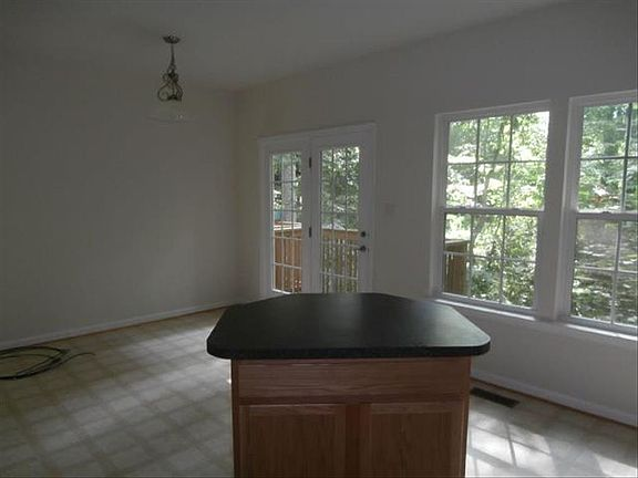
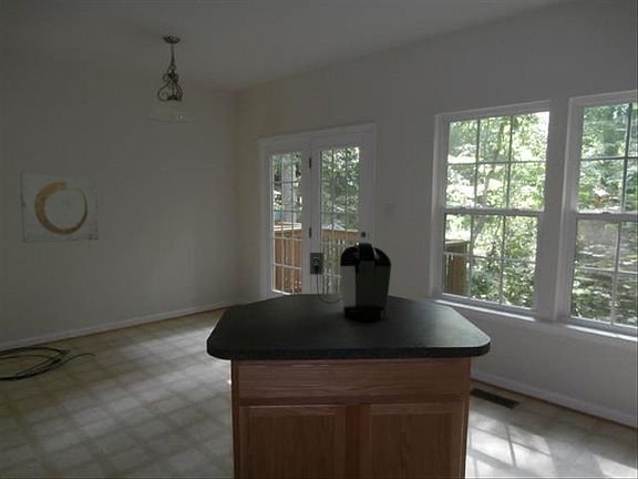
+ coffee maker [309,242,392,322]
+ wall art [19,171,100,244]
